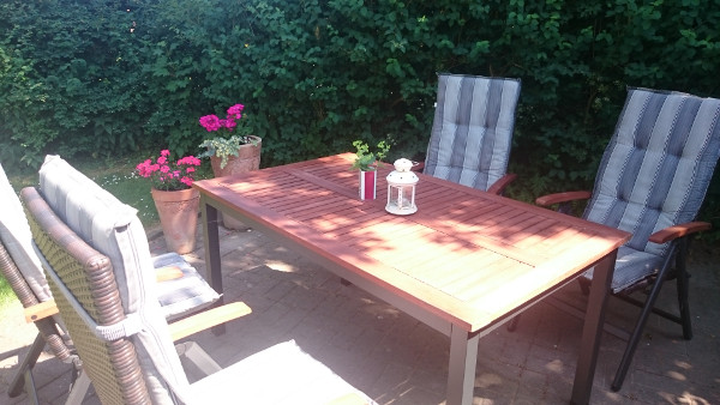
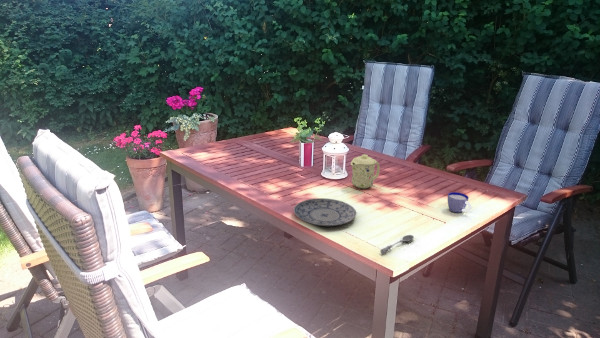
+ mug [350,153,381,190]
+ plate [293,197,357,227]
+ soupspoon [379,234,415,255]
+ cup [447,191,473,214]
